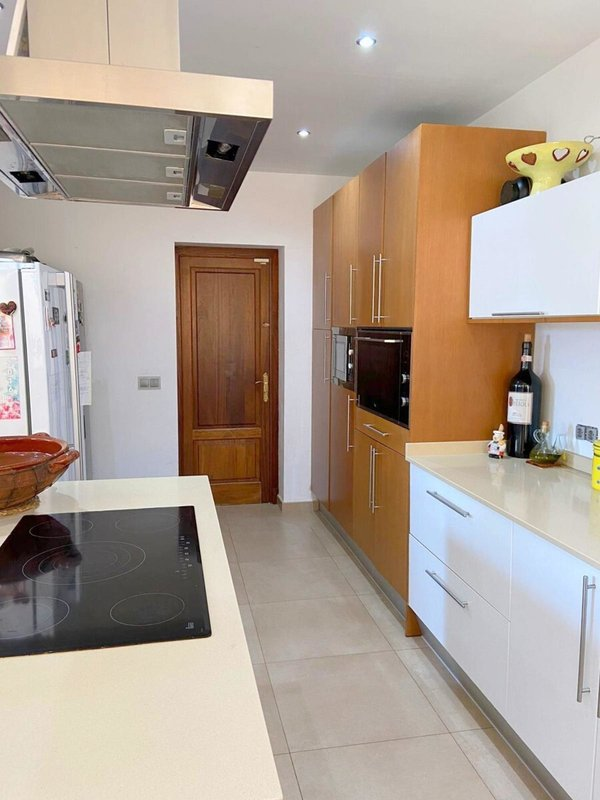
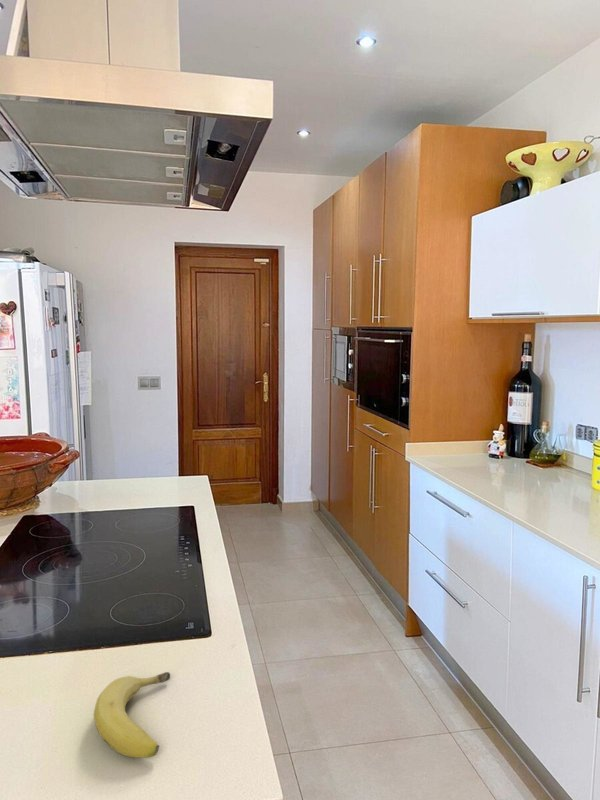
+ fruit [93,671,171,759]
